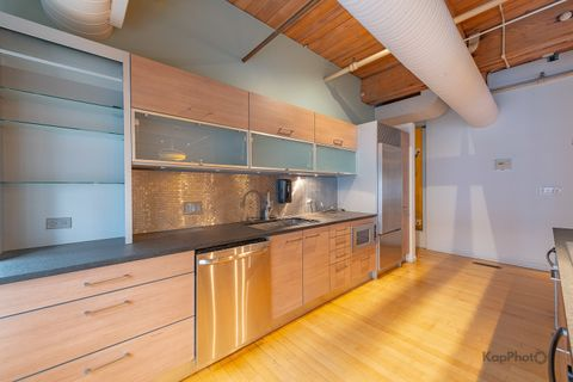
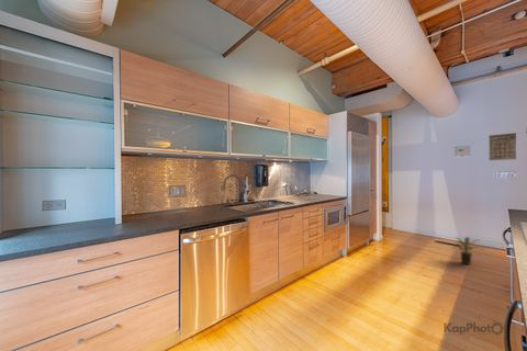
+ potted plant [450,236,485,267]
+ calendar [489,132,517,161]
